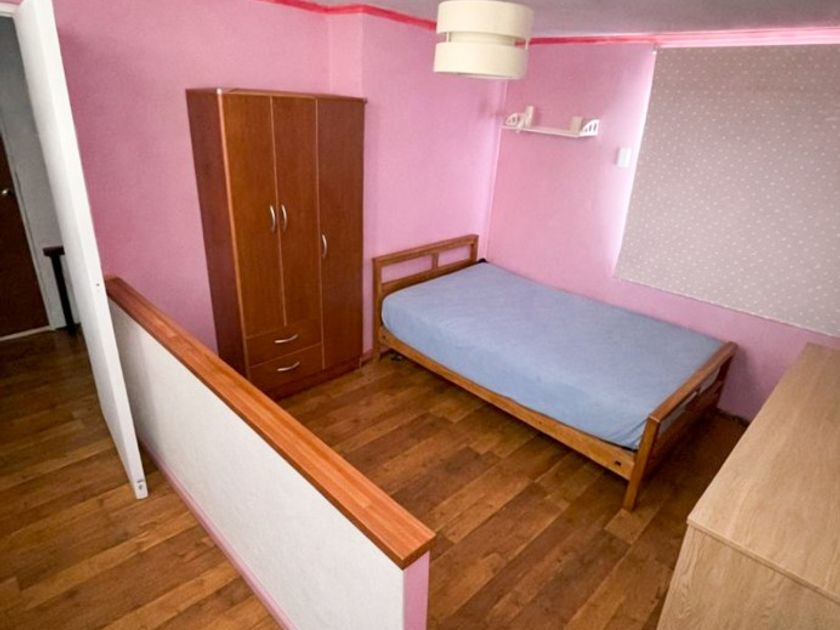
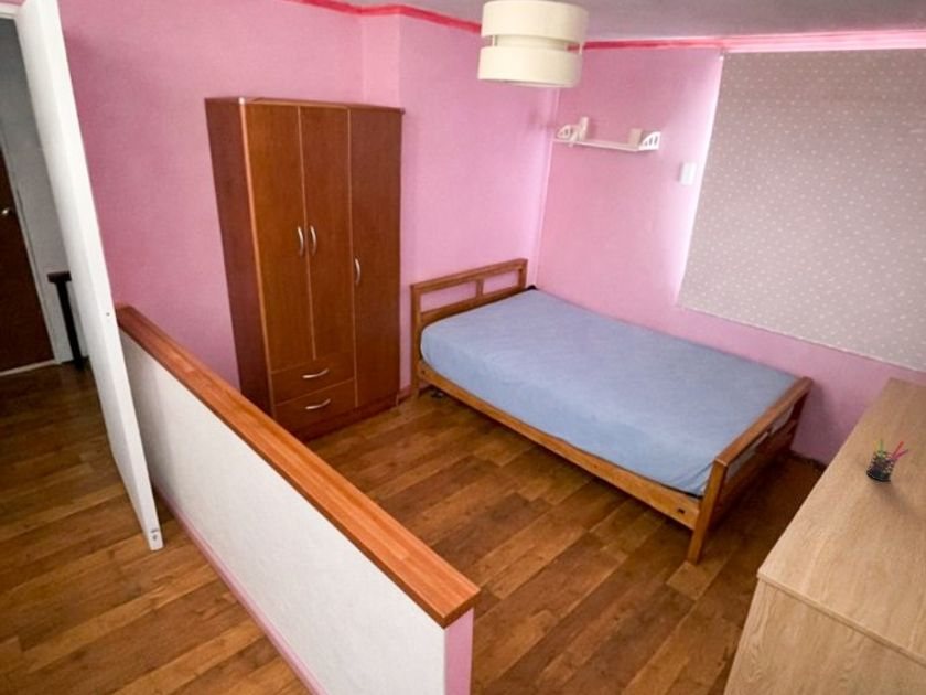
+ pen holder [865,438,911,482]
